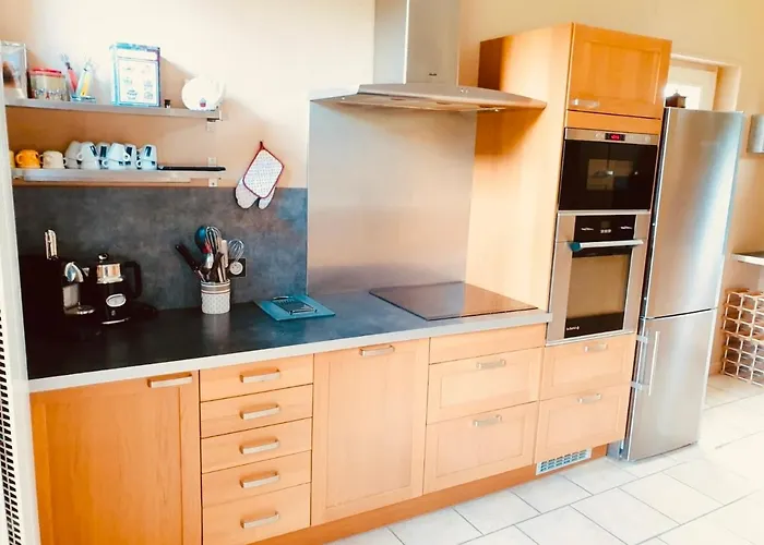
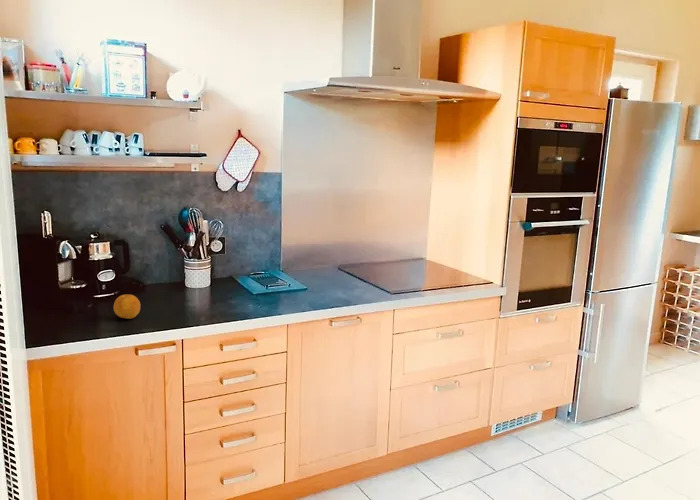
+ fruit [113,294,141,320]
